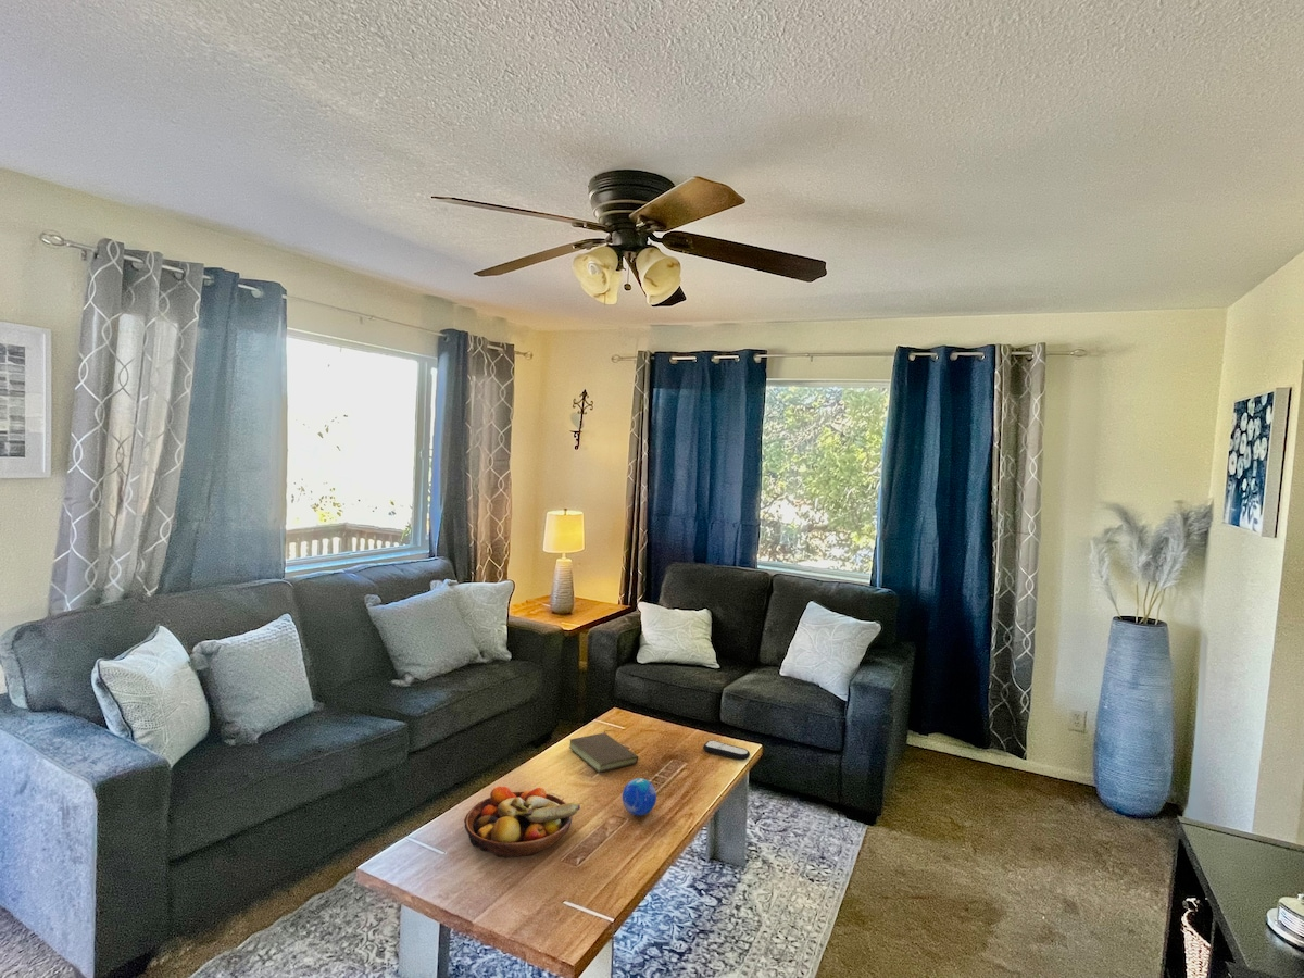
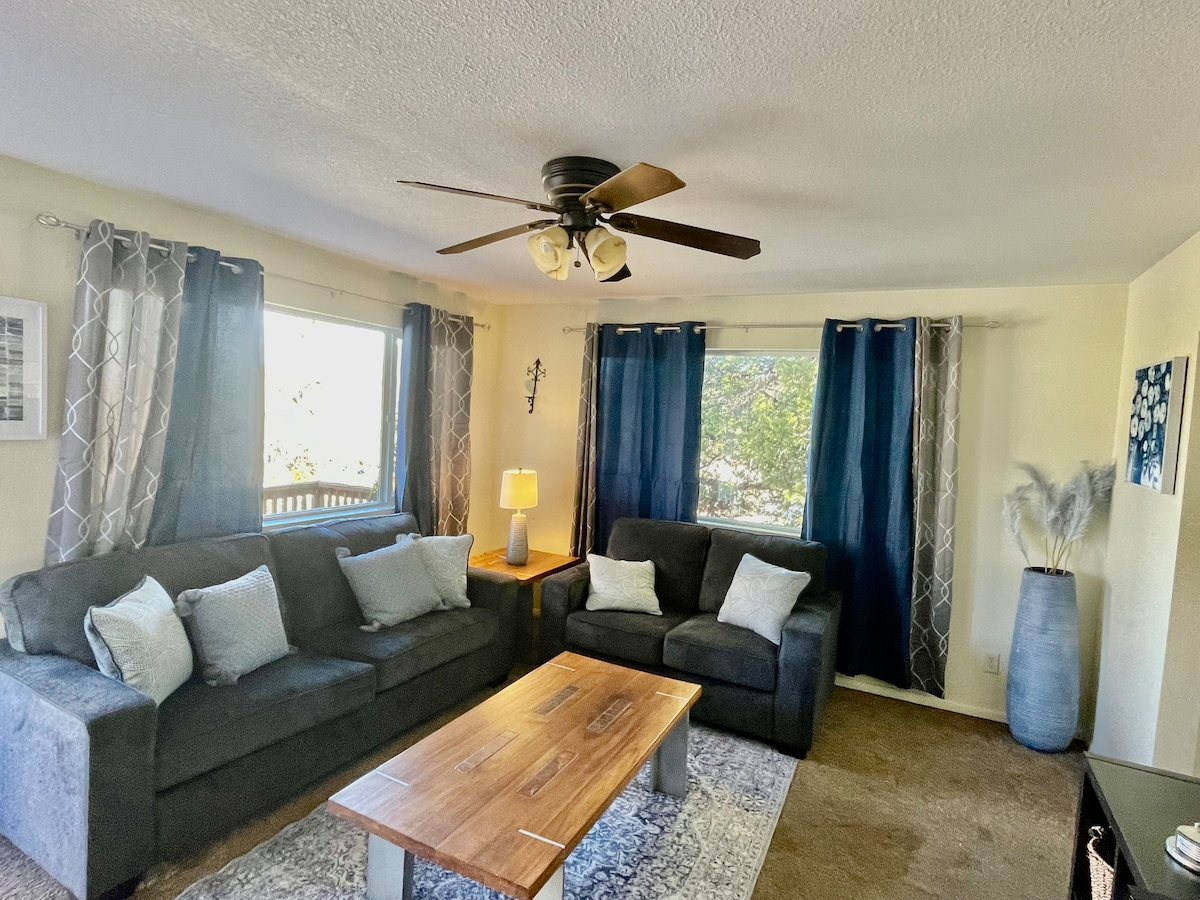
- fruit bowl [463,786,581,858]
- decorative orb [622,777,657,817]
- book [568,729,639,774]
- remote control [702,739,751,761]
